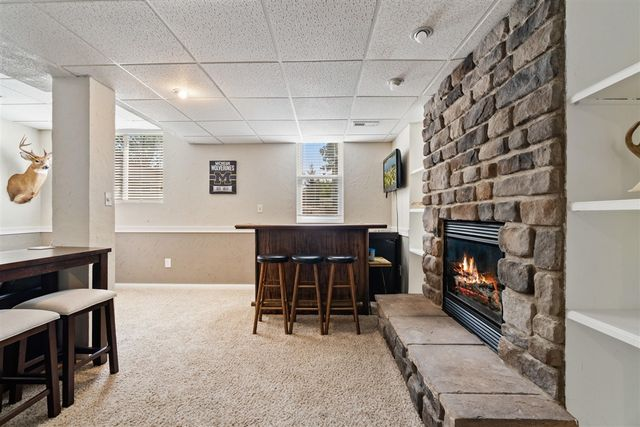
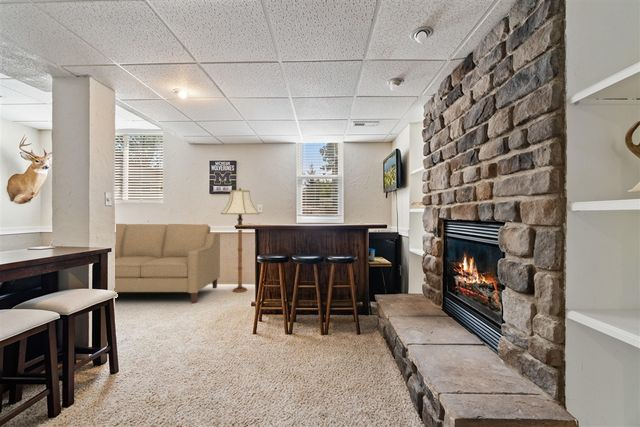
+ sofa [114,223,221,304]
+ floor lamp [220,187,260,293]
